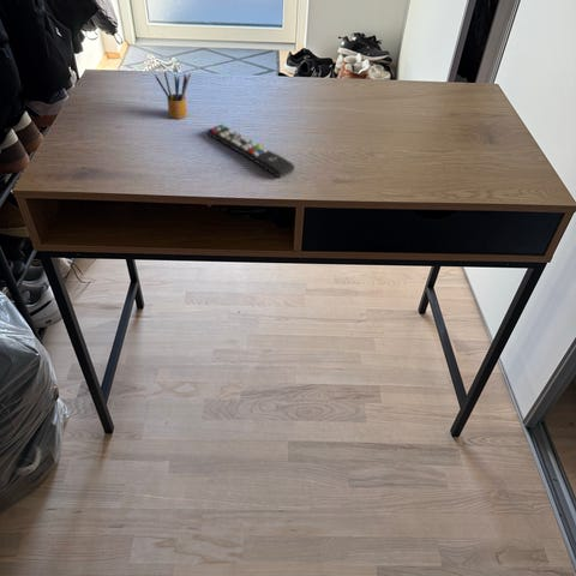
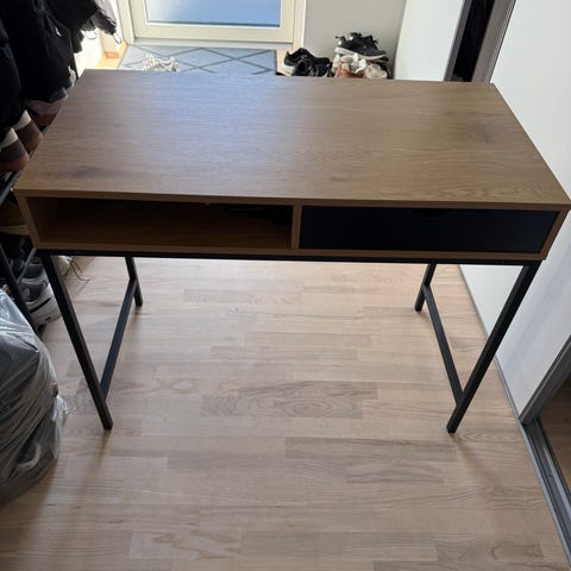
- pencil box [154,70,192,120]
- remote control [206,124,296,179]
